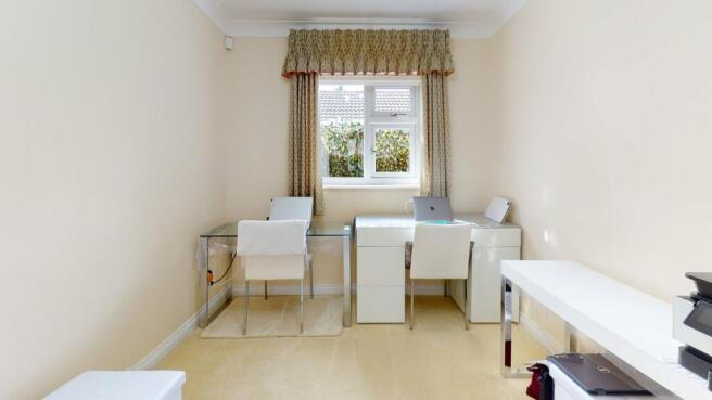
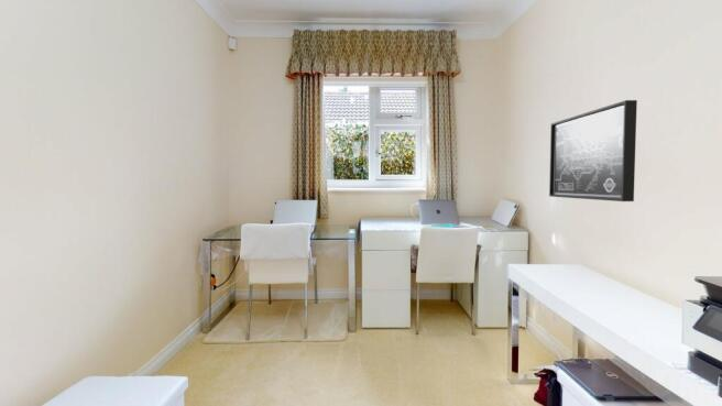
+ wall art [548,99,638,202]
